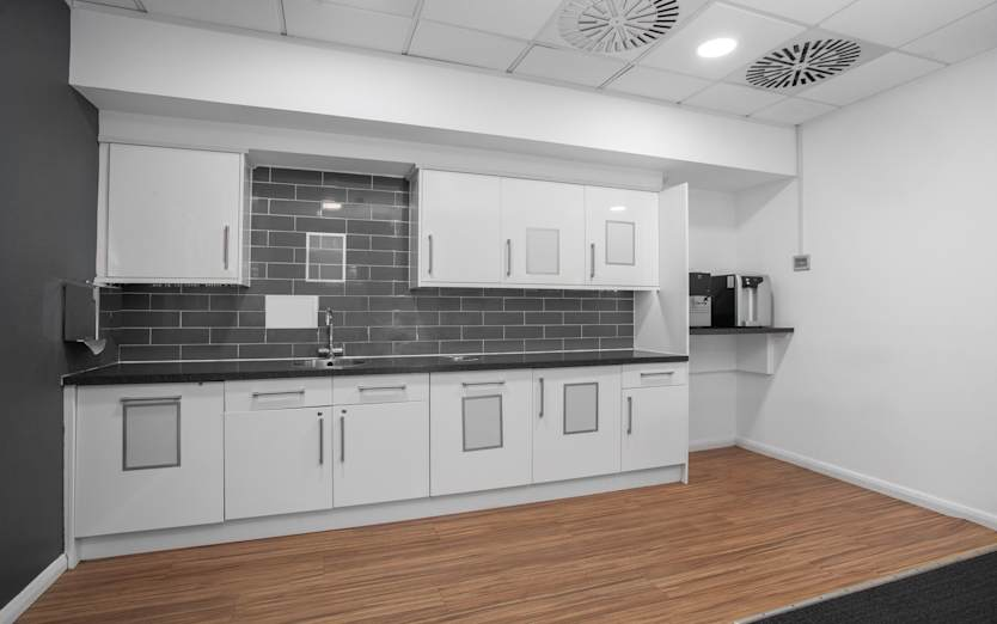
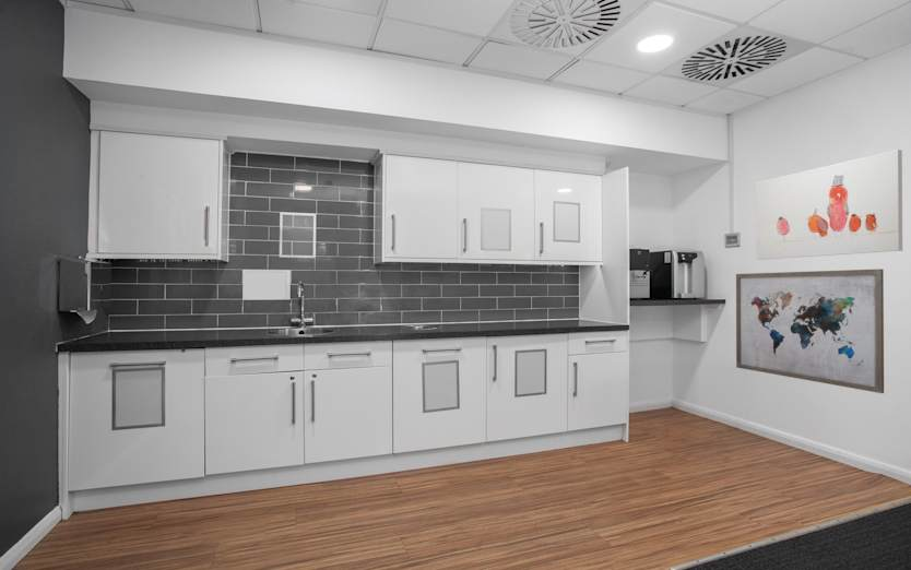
+ wall art [735,268,885,394]
+ wall art [755,149,903,261]
